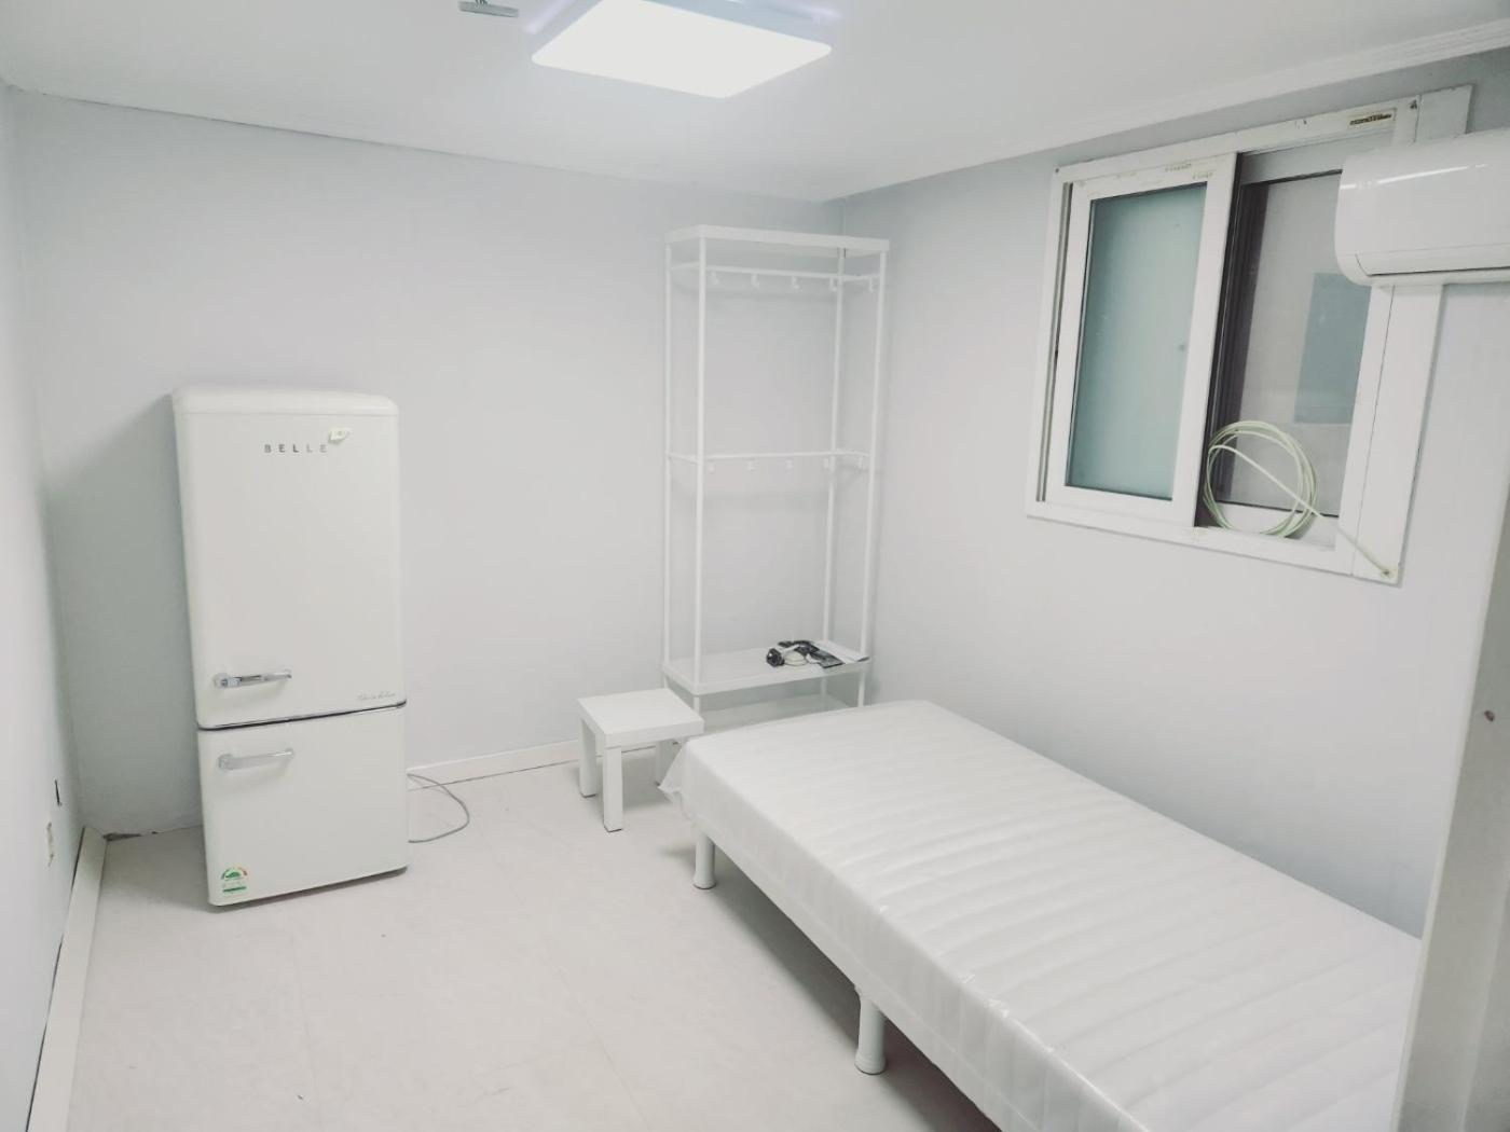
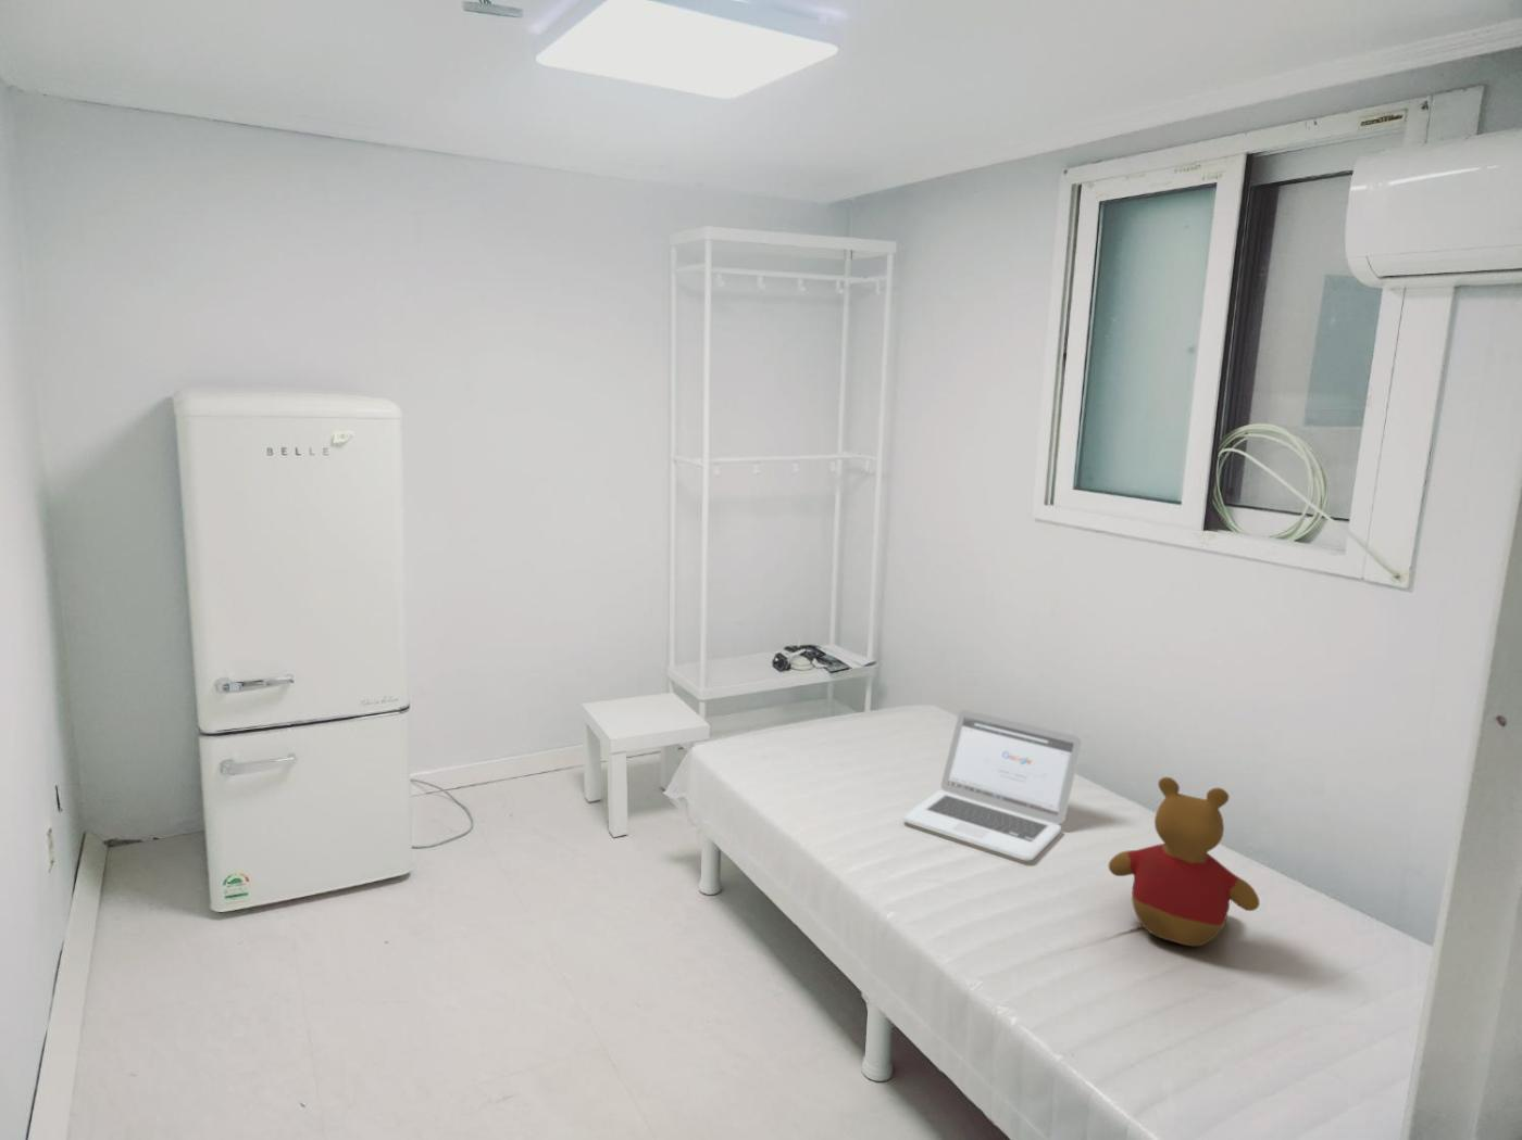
+ teddy bear [1107,776,1261,948]
+ laptop [901,709,1083,861]
